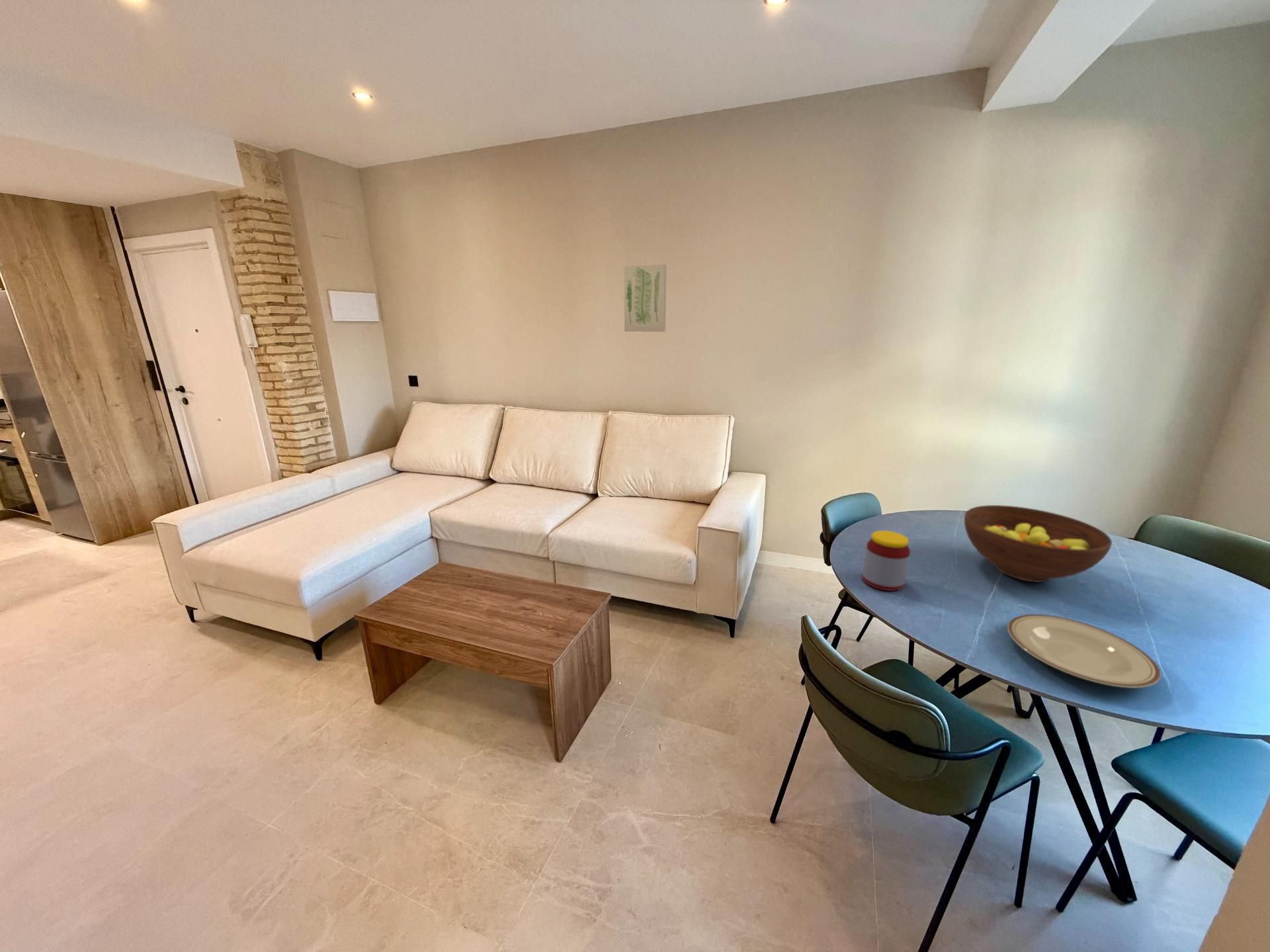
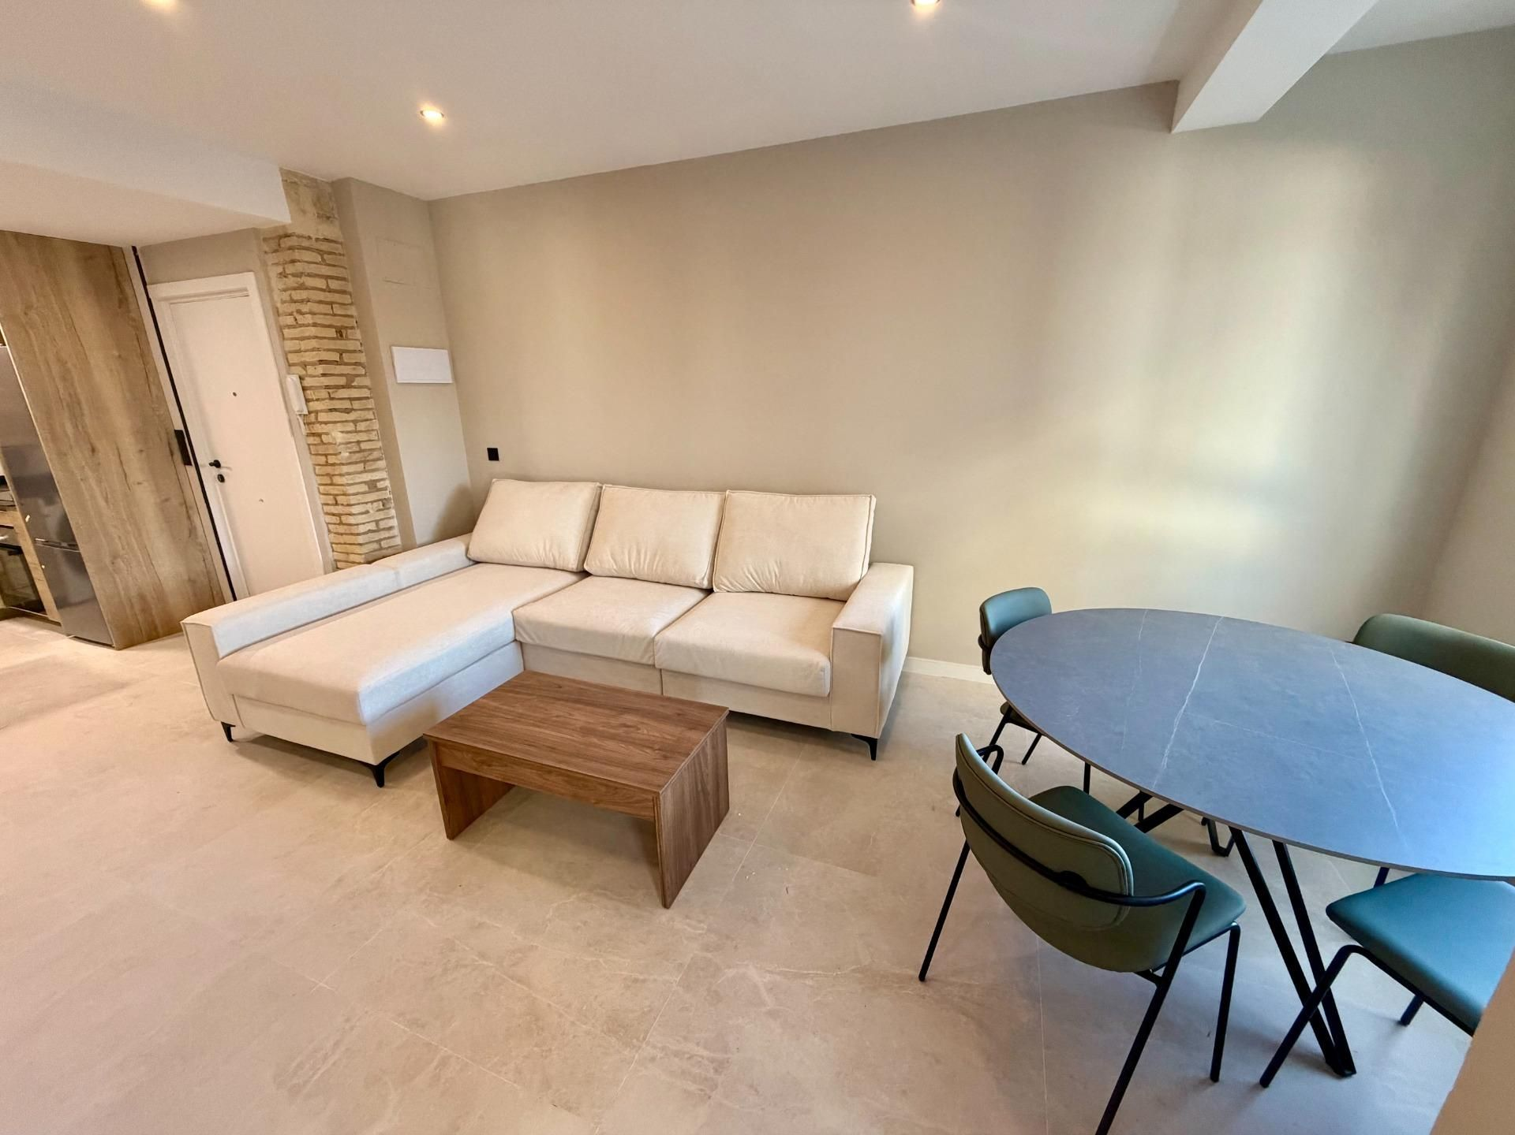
- plate [1007,614,1162,689]
- jar [861,530,911,592]
- wall art [623,264,667,332]
- fruit bowl [964,504,1113,583]
